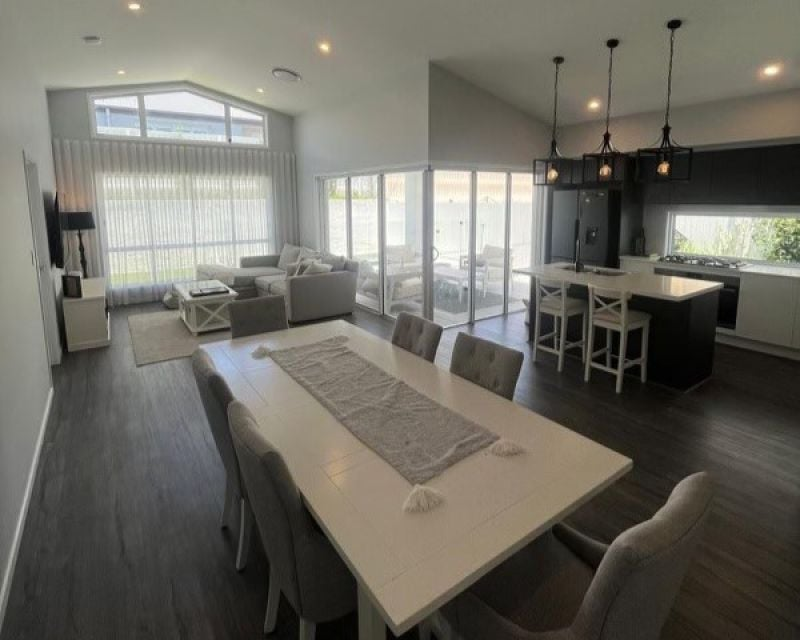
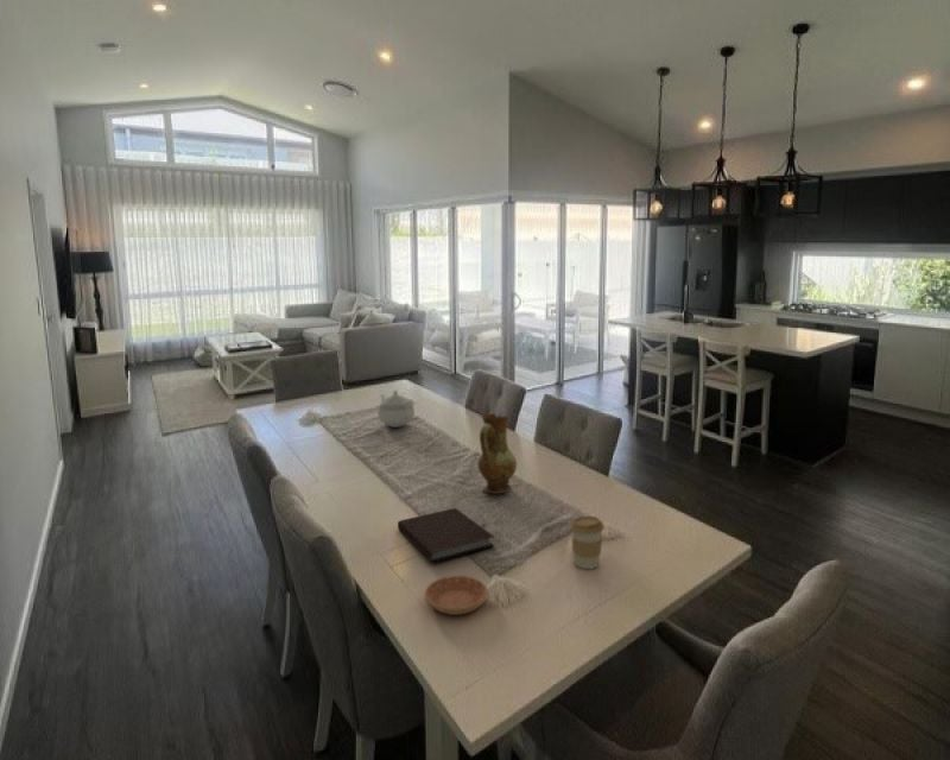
+ notebook [397,507,495,563]
+ teapot [376,390,416,429]
+ saucer [424,575,489,616]
+ coffee cup [569,515,606,570]
+ ceramic jug [477,412,518,495]
